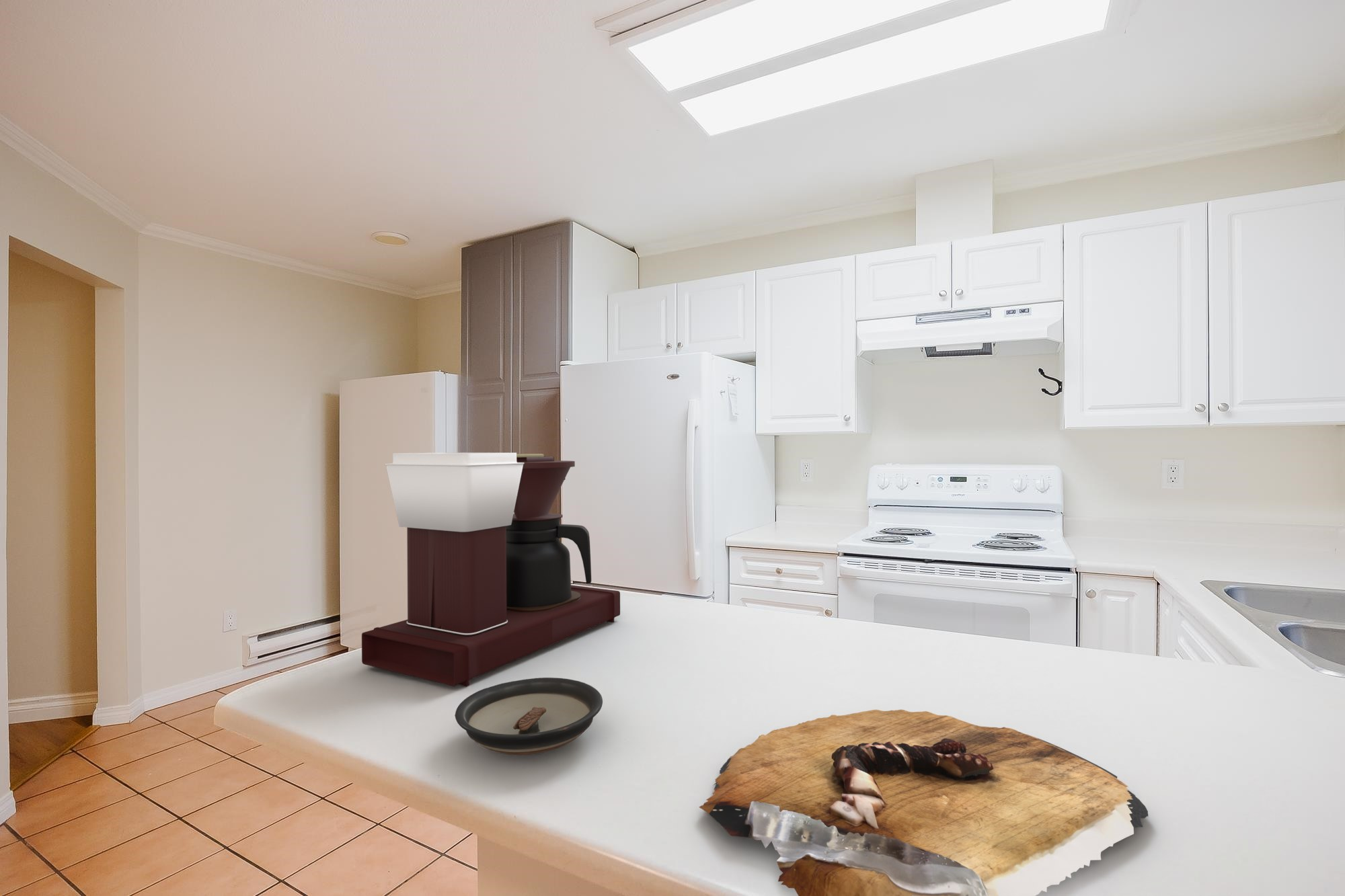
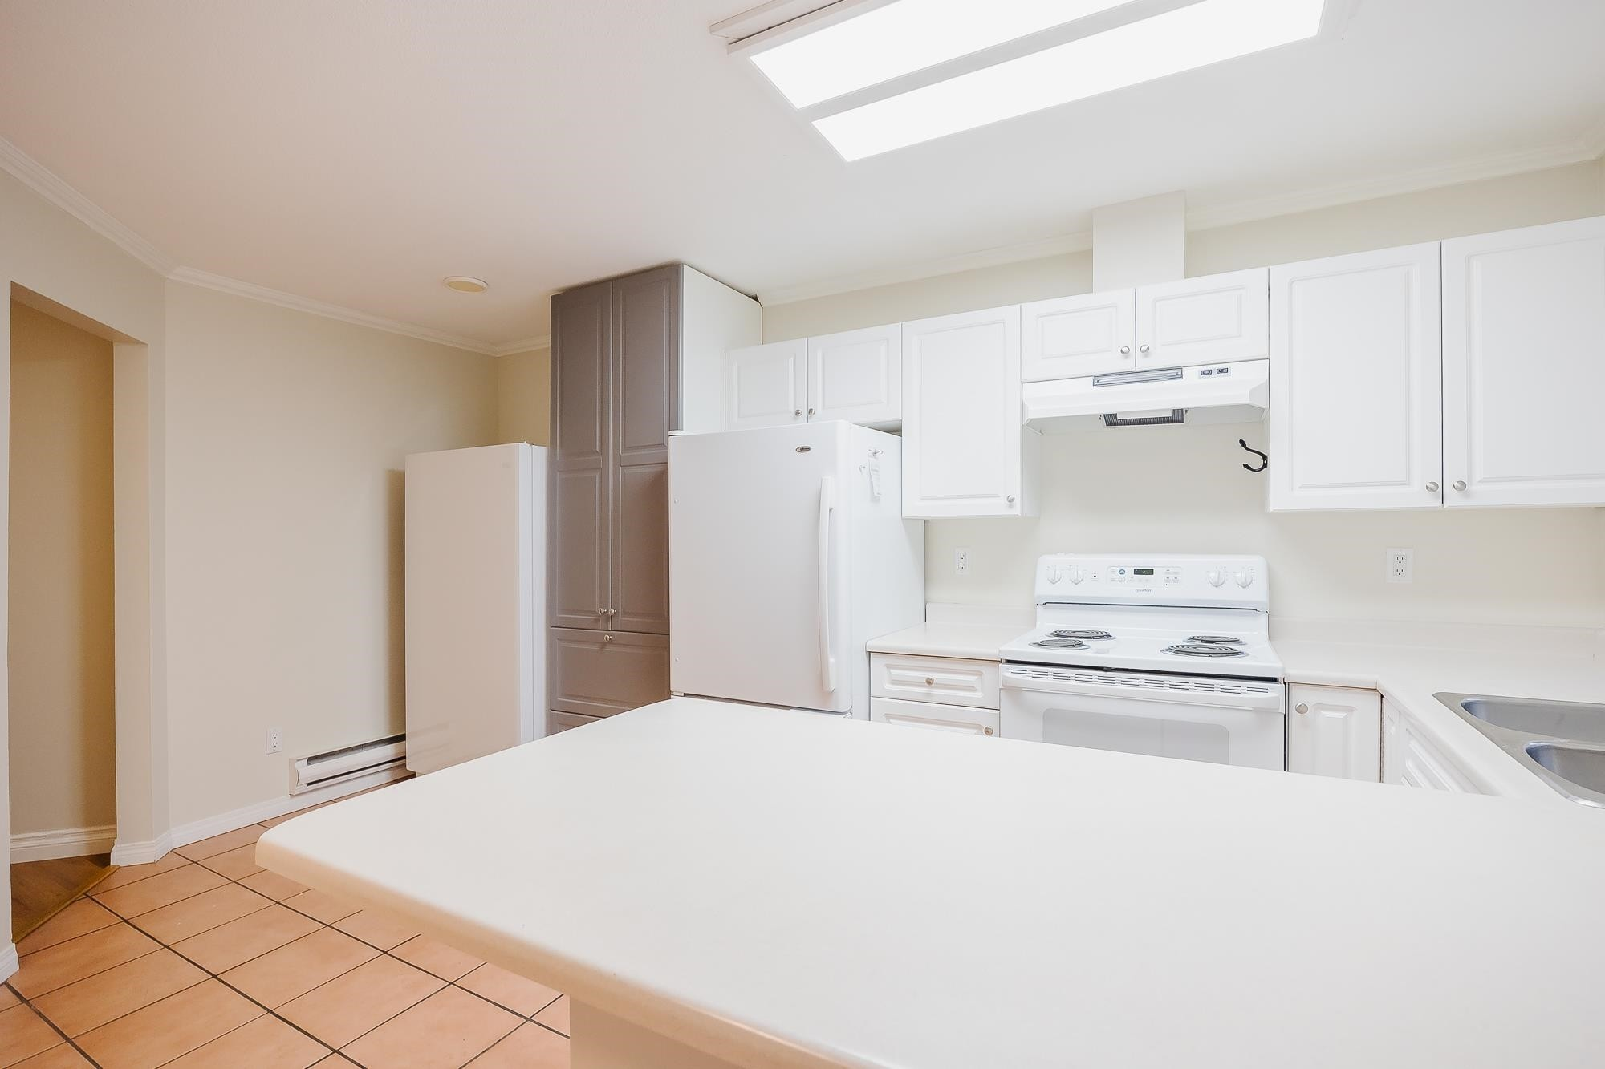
- saucer [454,677,603,756]
- coffee maker [361,452,621,687]
- cutting board [699,709,1149,896]
